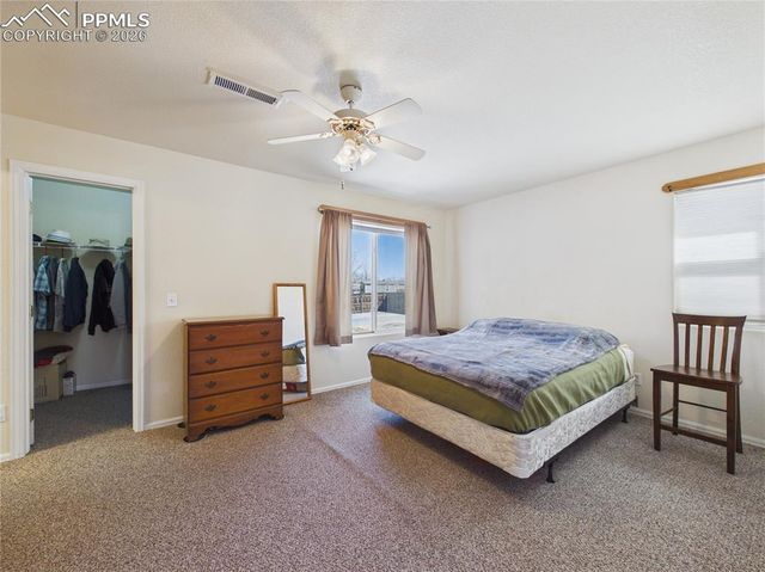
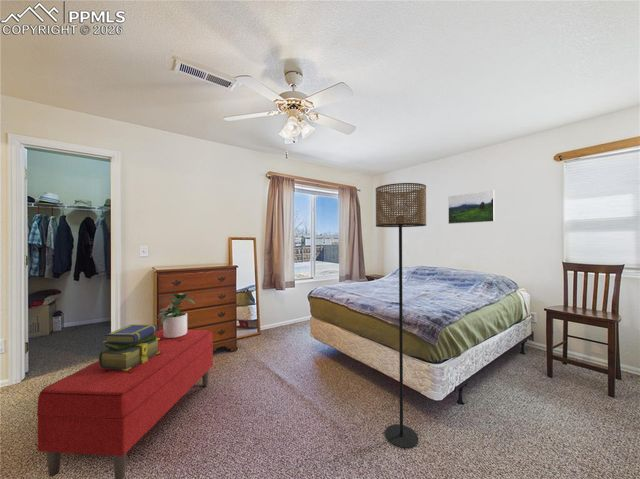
+ stack of books [98,323,160,371]
+ potted plant [156,292,196,338]
+ bench [36,328,214,479]
+ floor lamp [375,182,427,450]
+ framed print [447,190,496,225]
